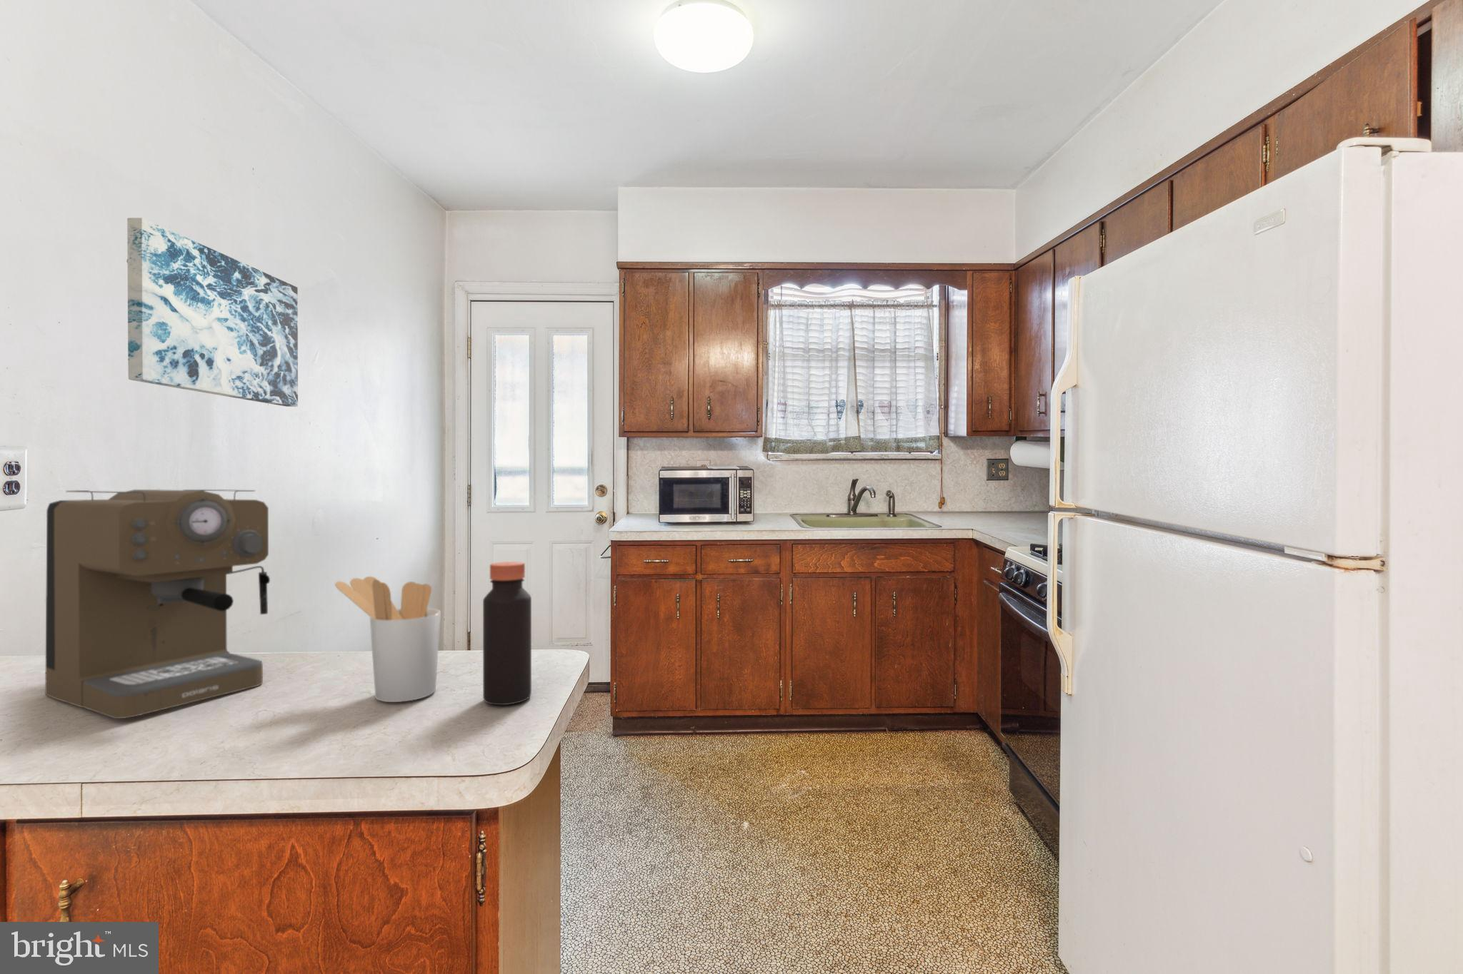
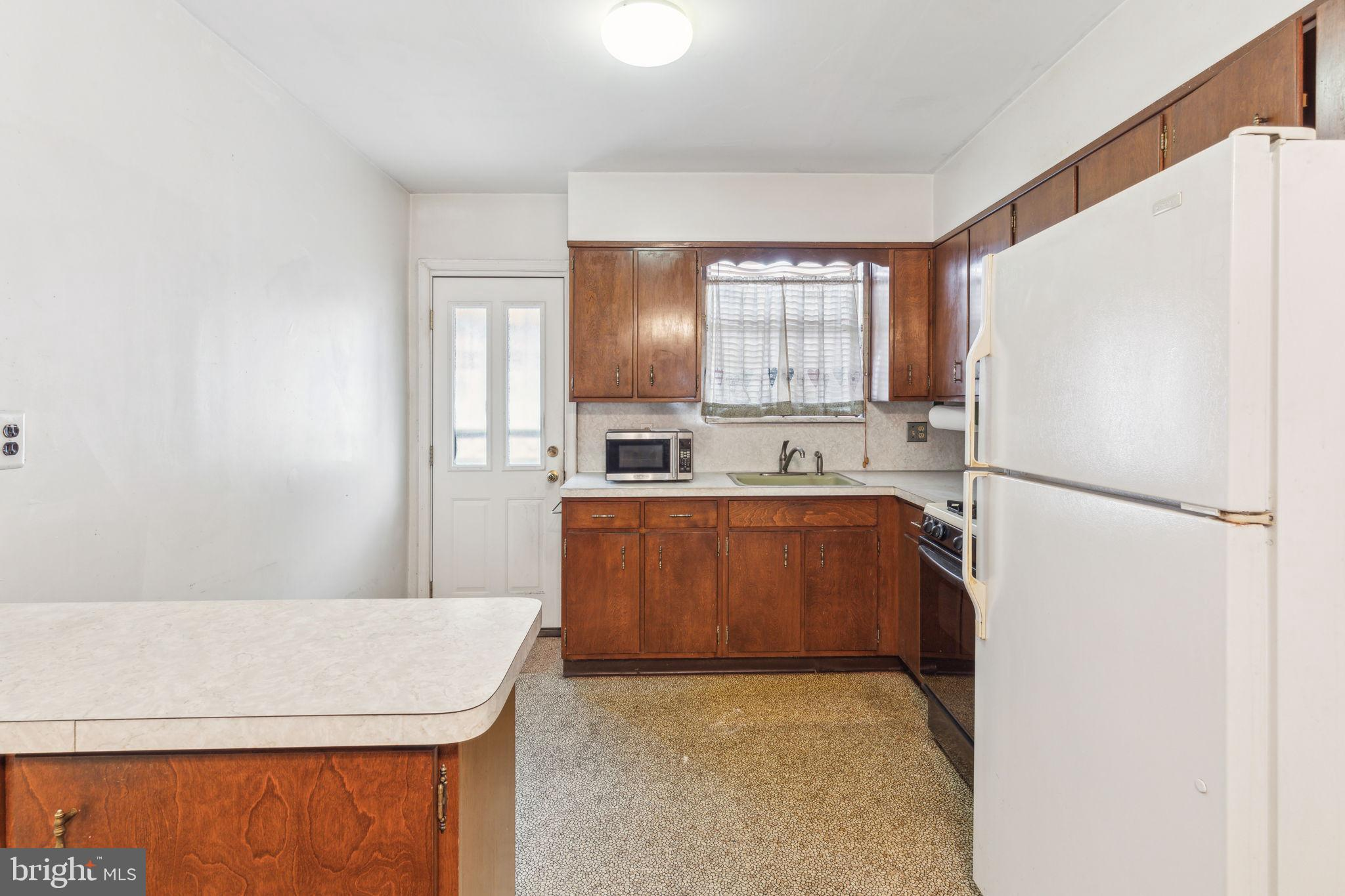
- wall art [126,217,299,408]
- coffee maker [45,489,271,720]
- bottle [482,561,532,705]
- utensil holder [334,576,442,703]
